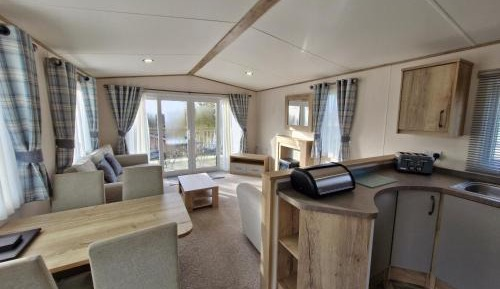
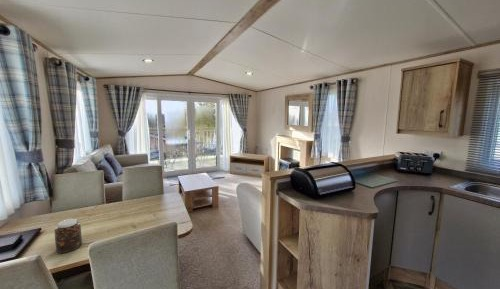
+ jar [54,218,83,254]
